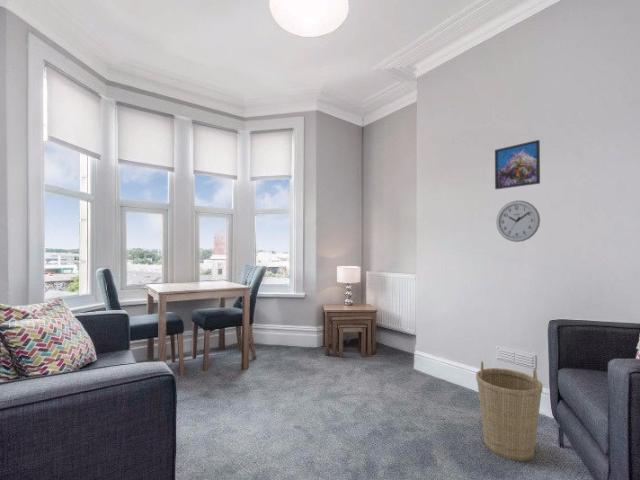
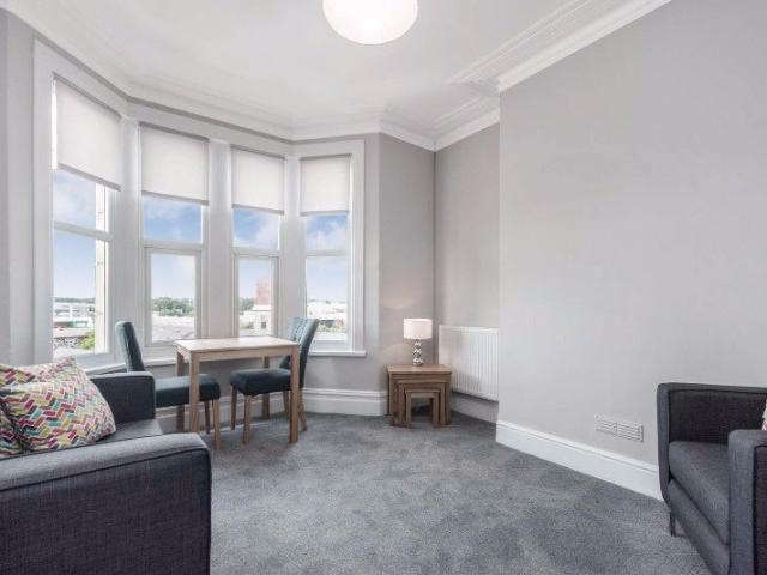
- wall clock [495,200,541,243]
- basket [475,360,544,462]
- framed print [494,139,541,190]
